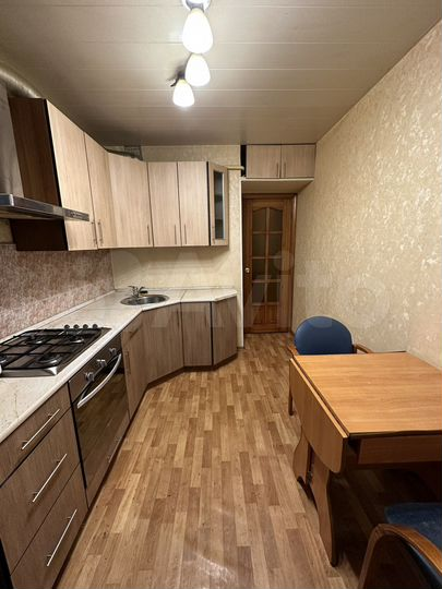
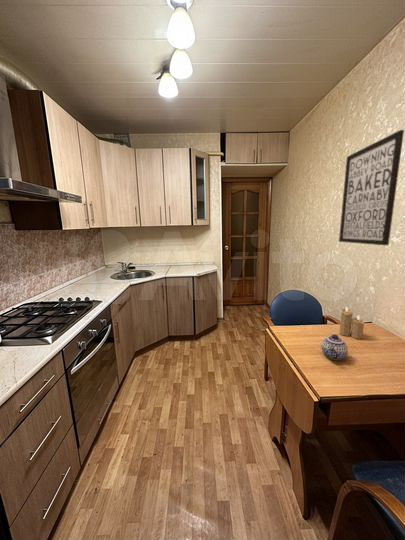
+ wall art [338,129,405,246]
+ candle [339,306,365,340]
+ teapot [321,333,349,361]
